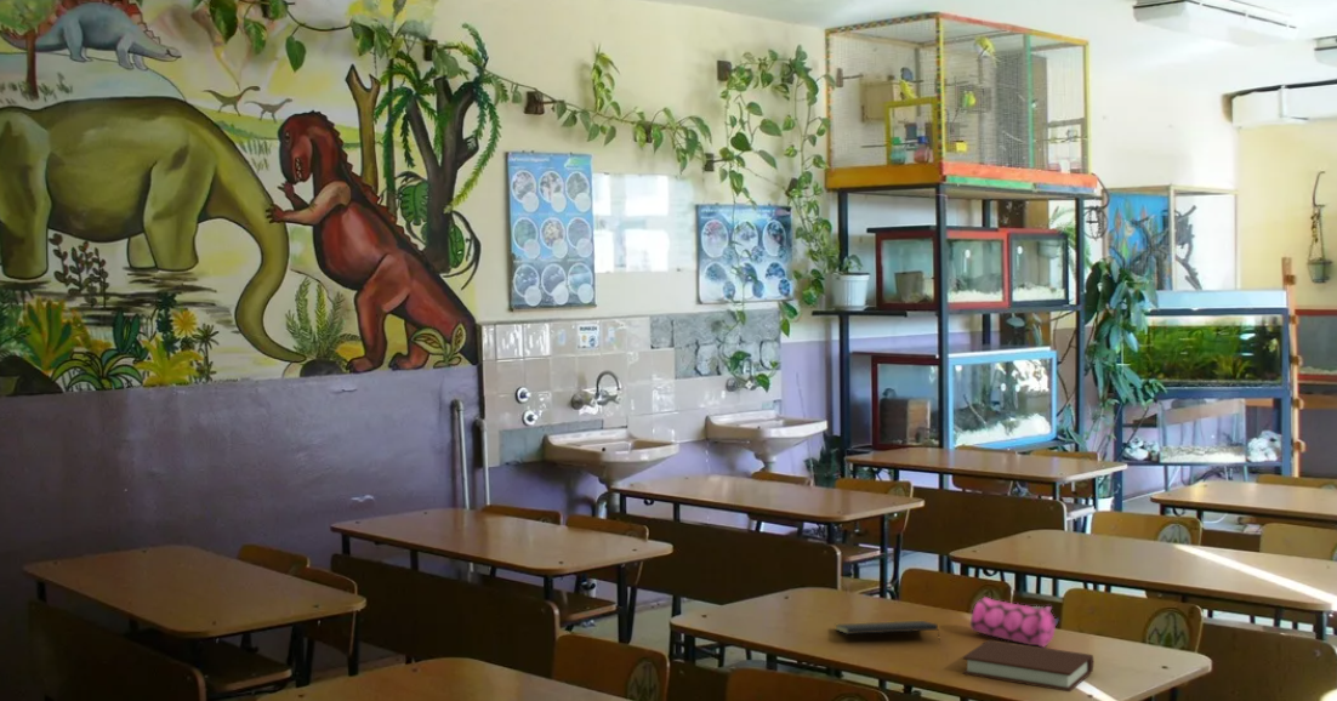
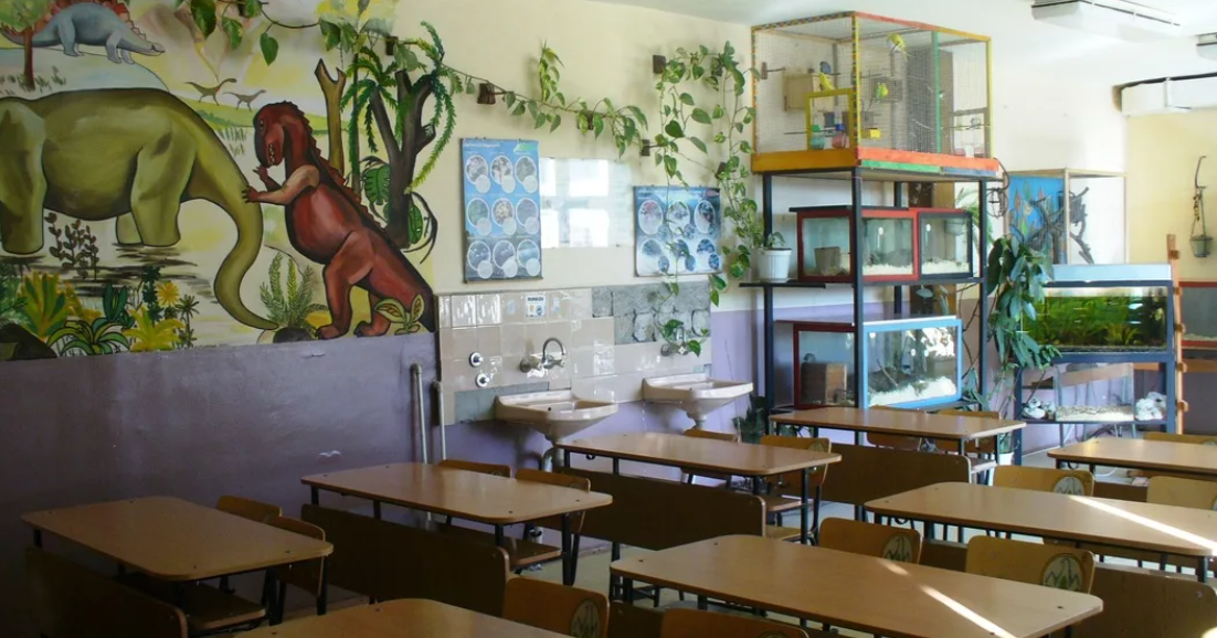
- pencil case [969,595,1060,648]
- notepad [834,620,941,643]
- book [961,639,1094,693]
